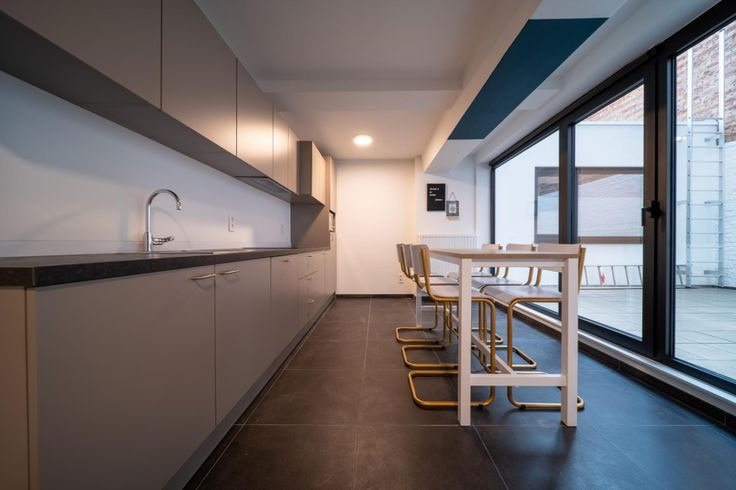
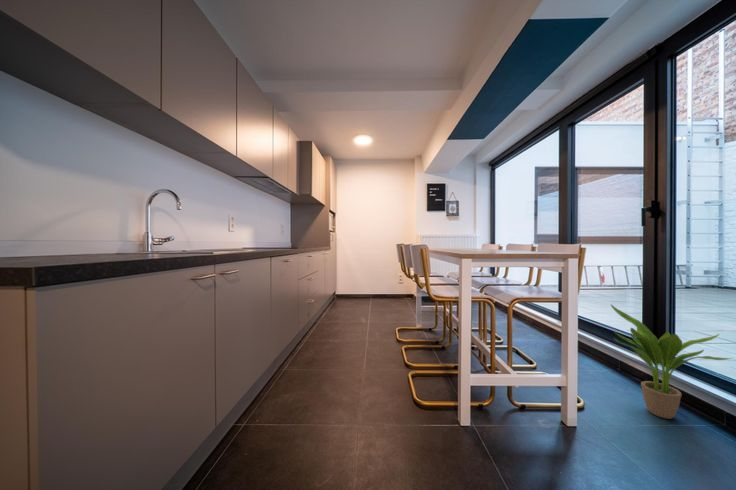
+ potted plant [610,303,733,420]
